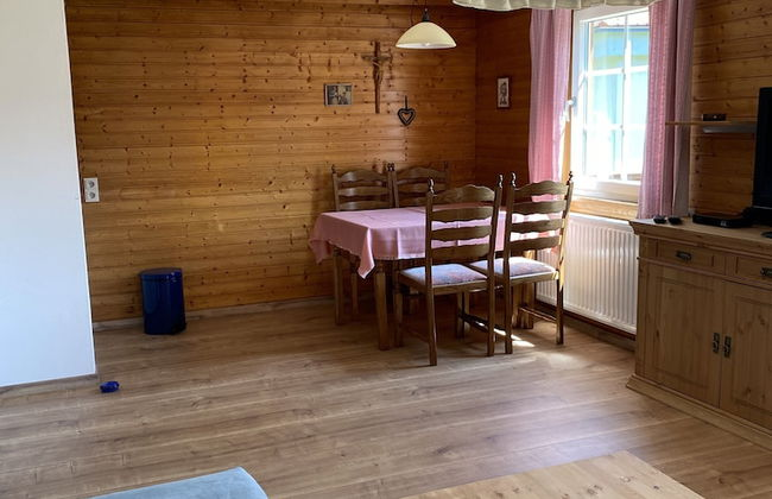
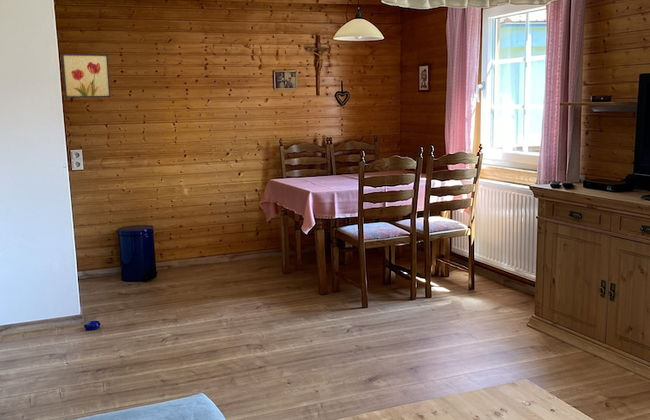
+ wall art [61,53,111,99]
